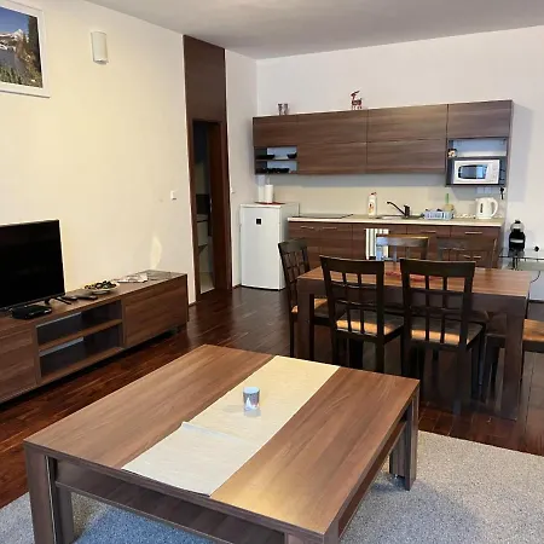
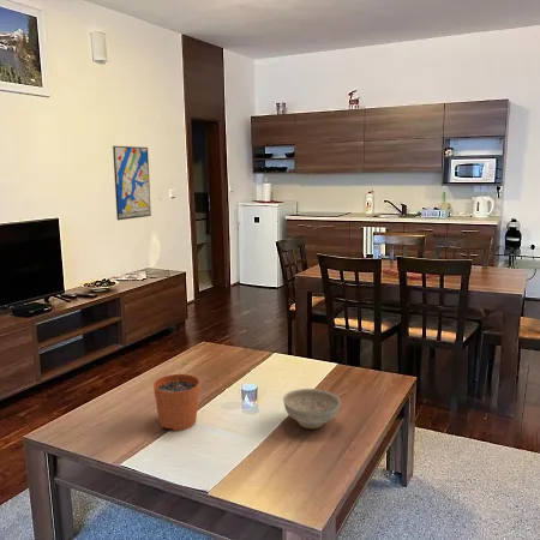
+ wall art [112,145,152,221]
+ plant pot [152,361,200,432]
+ decorative bowl [282,388,342,430]
